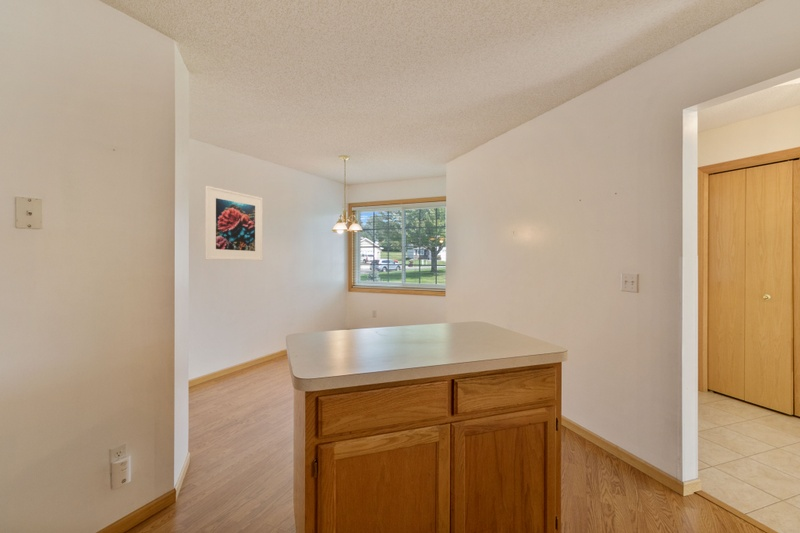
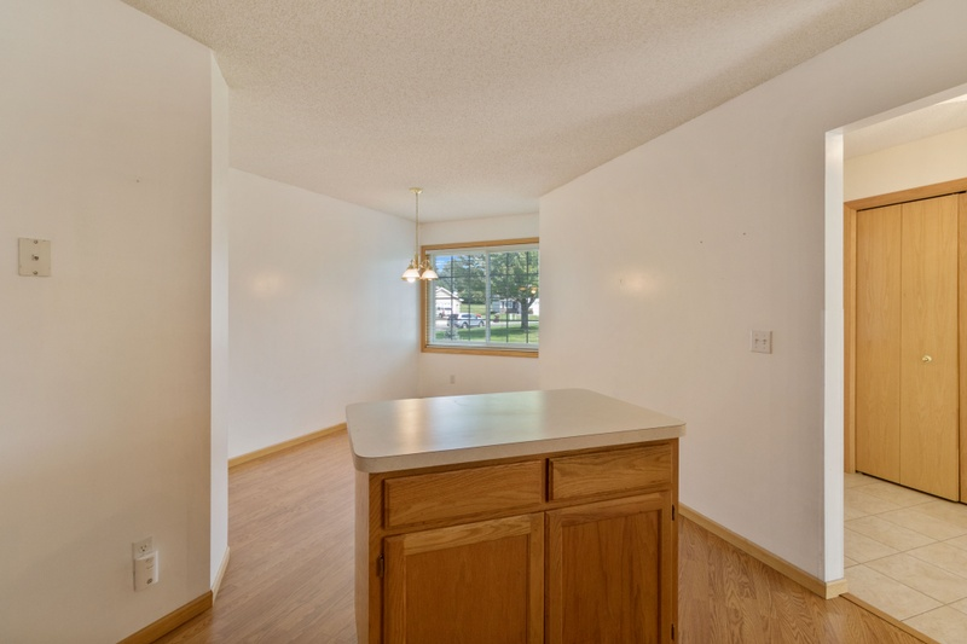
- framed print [205,185,263,262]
